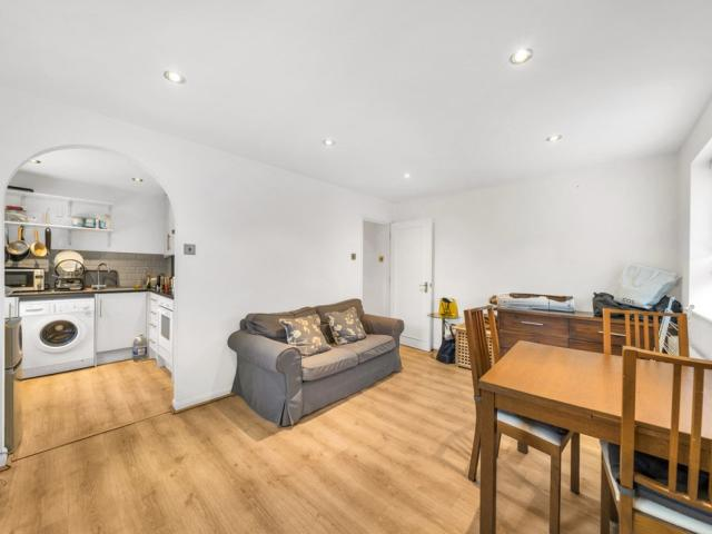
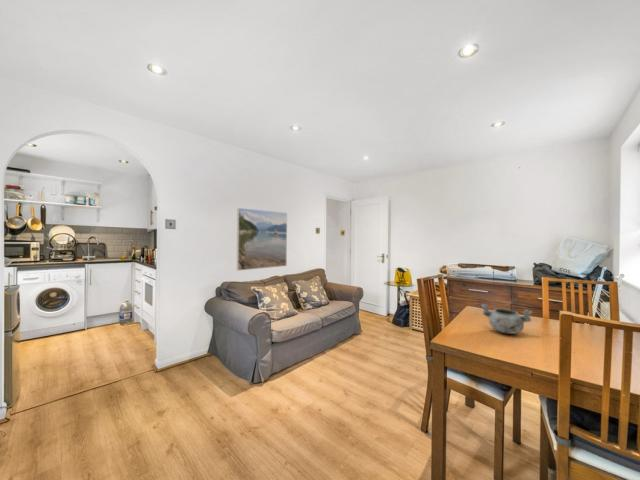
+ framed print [236,207,288,272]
+ decorative bowl [479,303,534,335]
